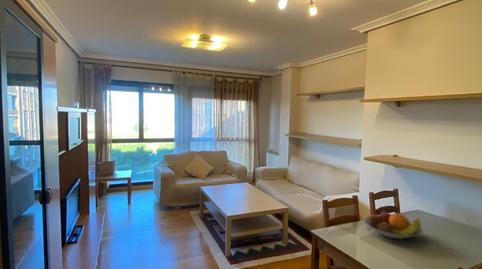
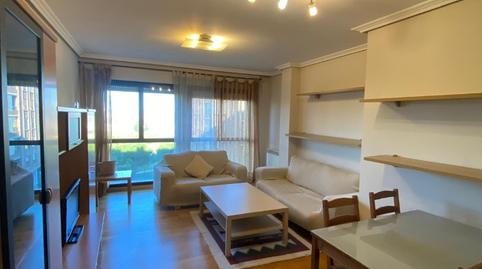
- fruit bowl [363,209,424,240]
